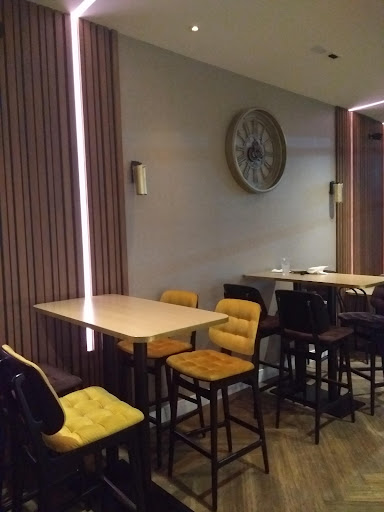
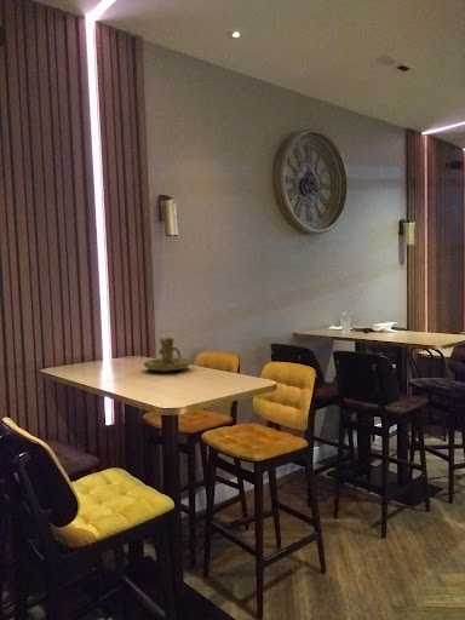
+ candle holder [143,337,193,373]
